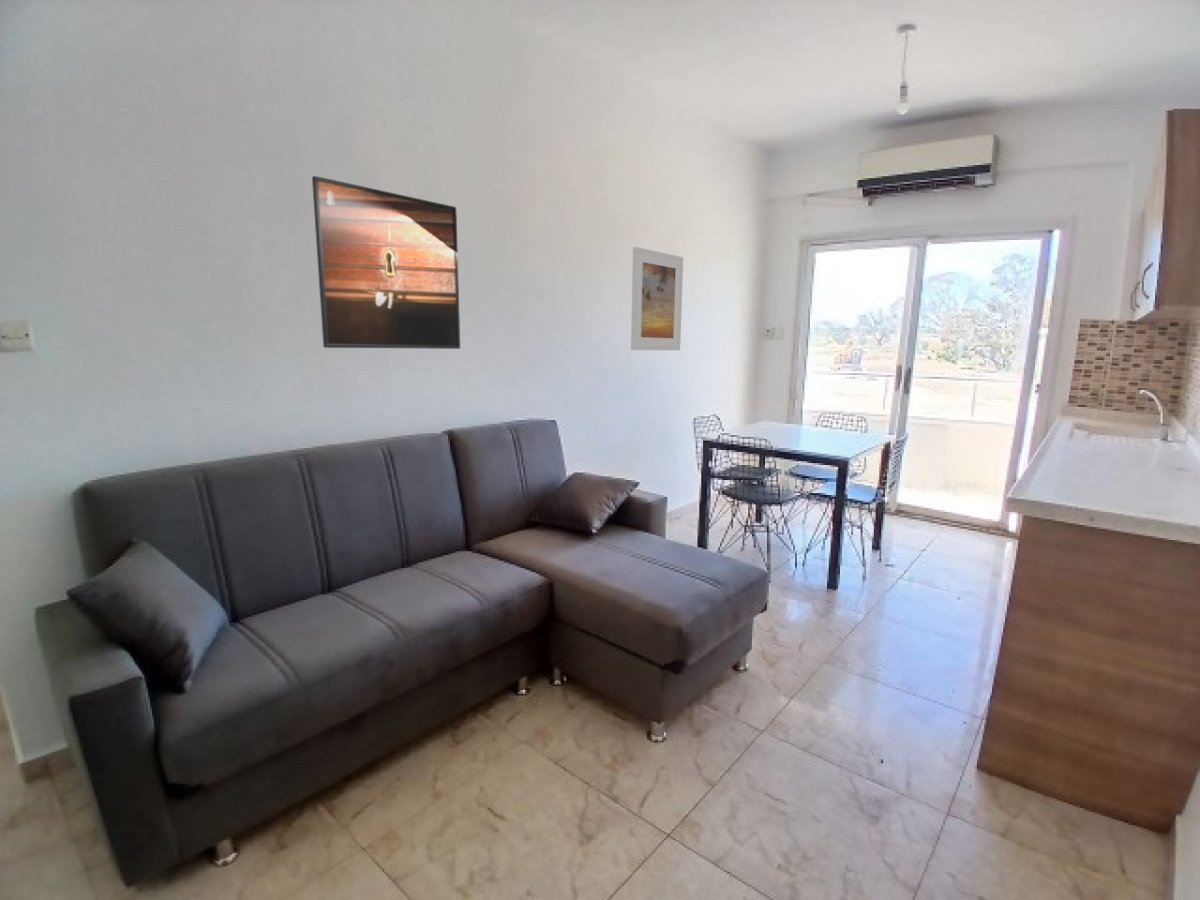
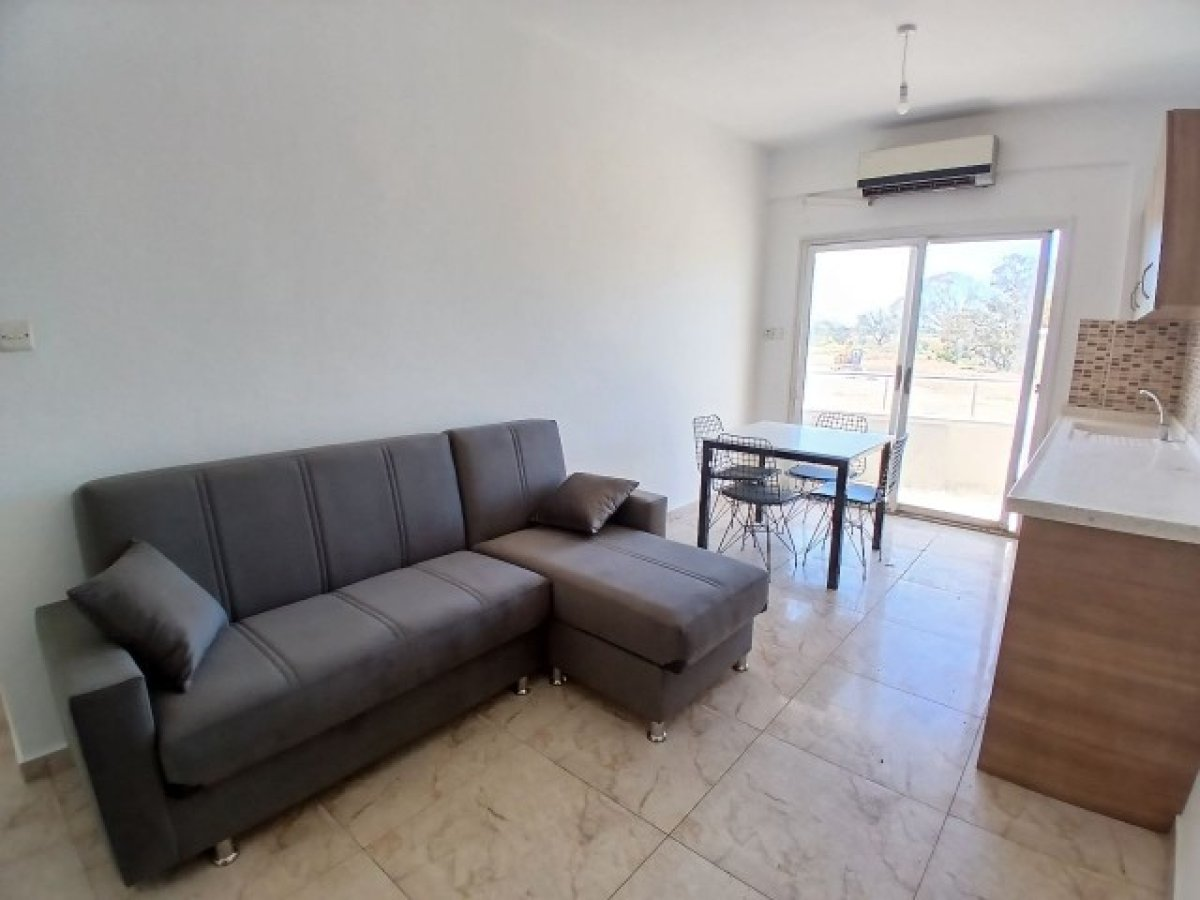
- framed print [630,246,684,351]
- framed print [311,175,461,350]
